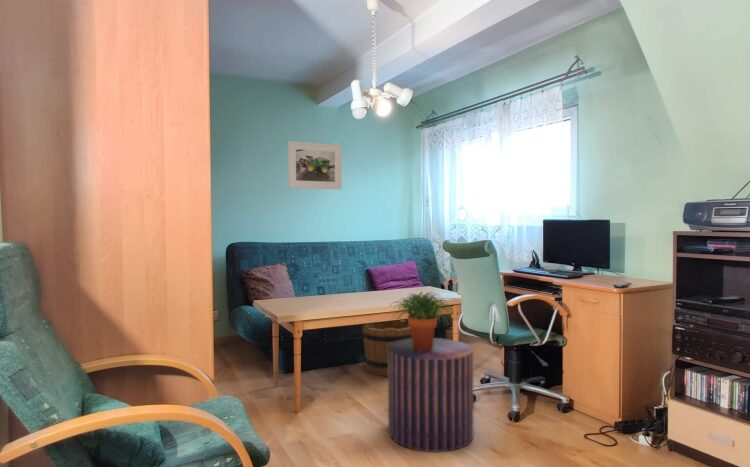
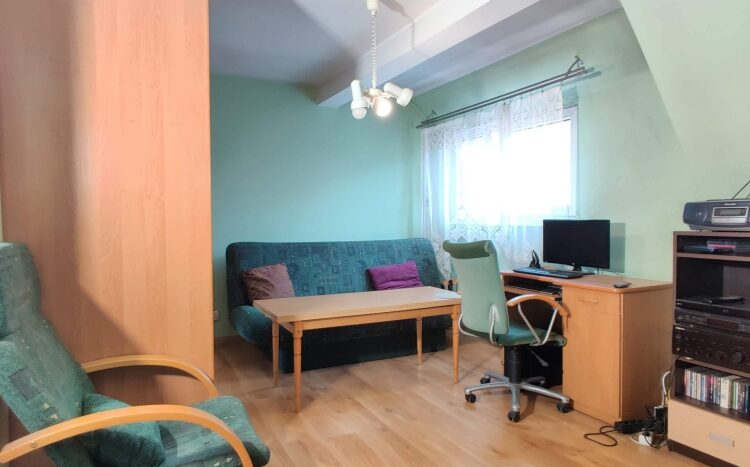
- stool [387,337,474,453]
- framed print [287,140,343,190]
- bucket [358,318,412,377]
- potted plant [390,290,455,351]
